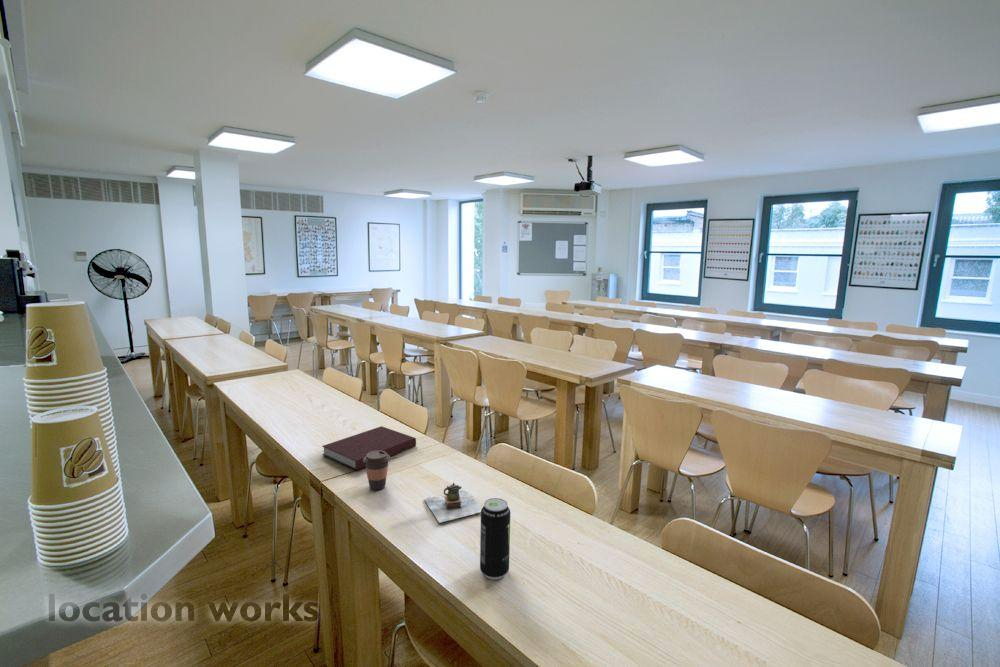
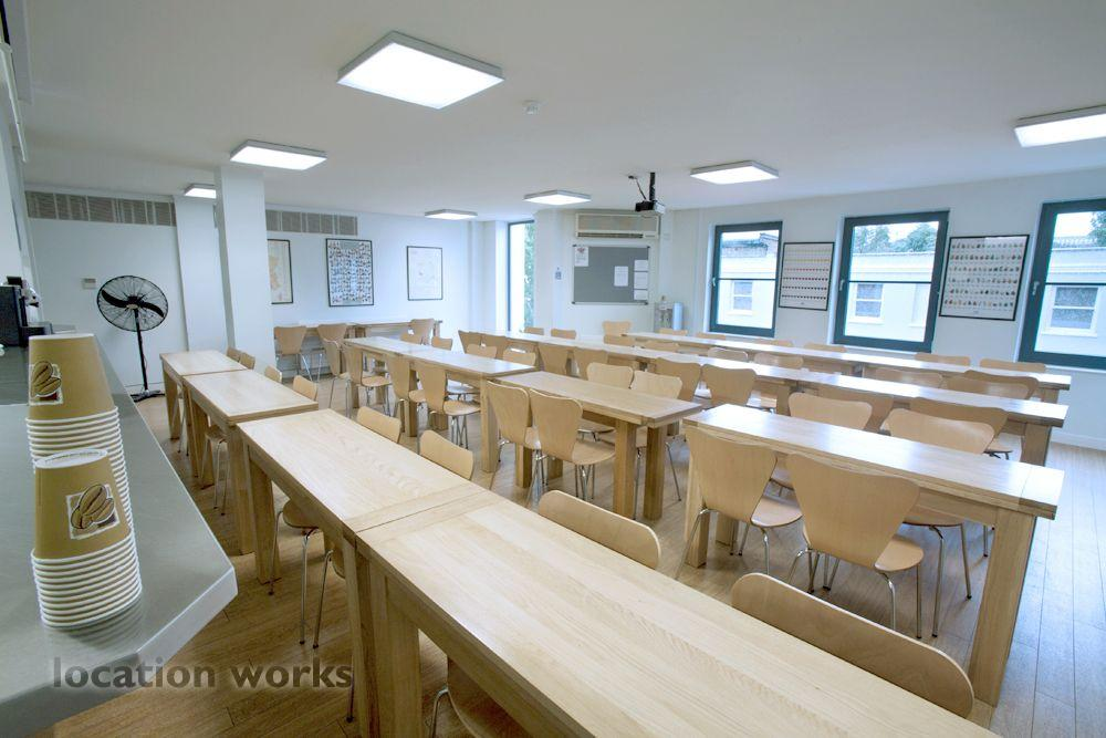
- beverage can [479,497,511,581]
- notebook [321,425,417,471]
- coffee cup [363,451,391,491]
- teapot [424,482,482,524]
